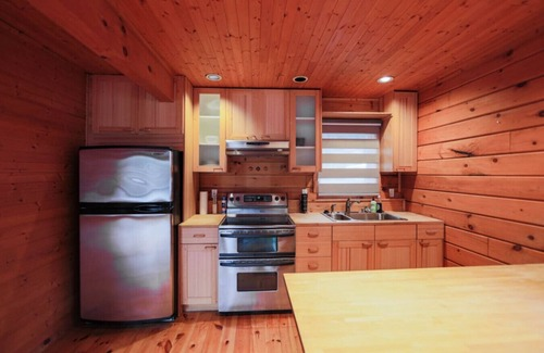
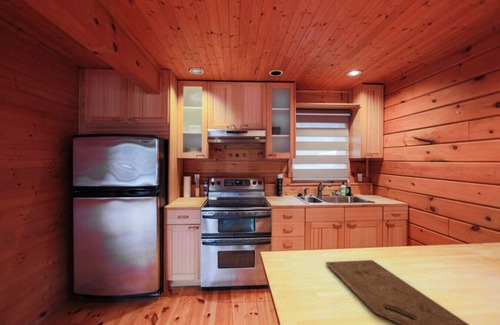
+ cutting board [324,259,470,325]
